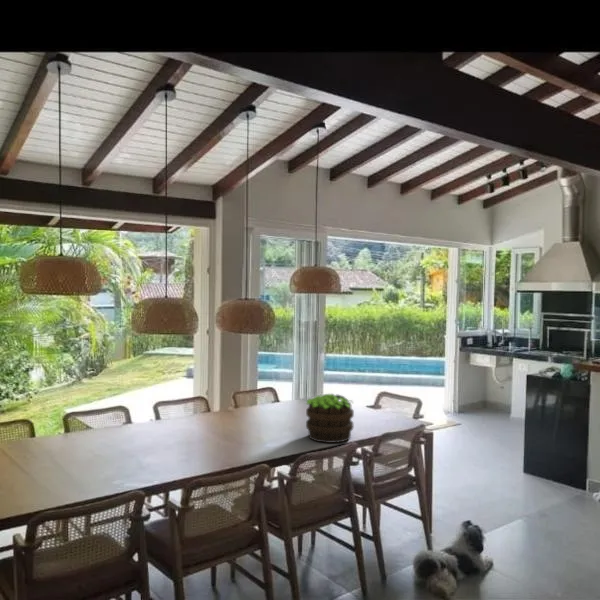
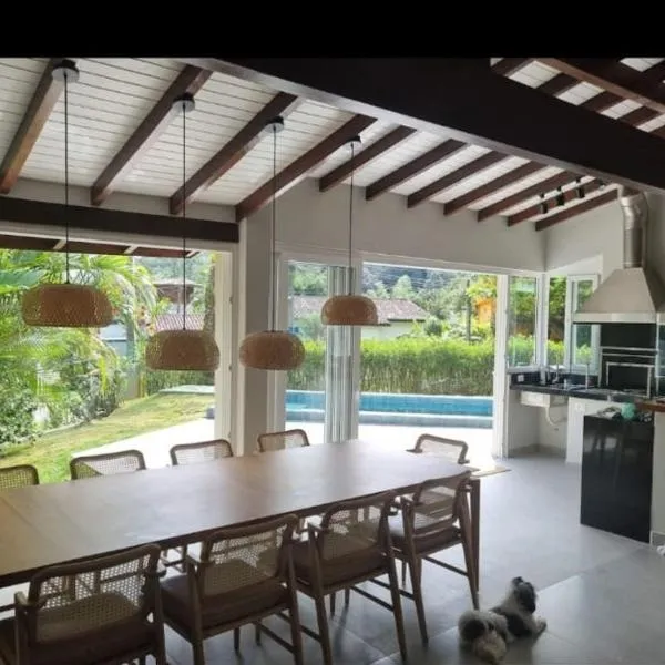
- potted plant [305,393,355,444]
